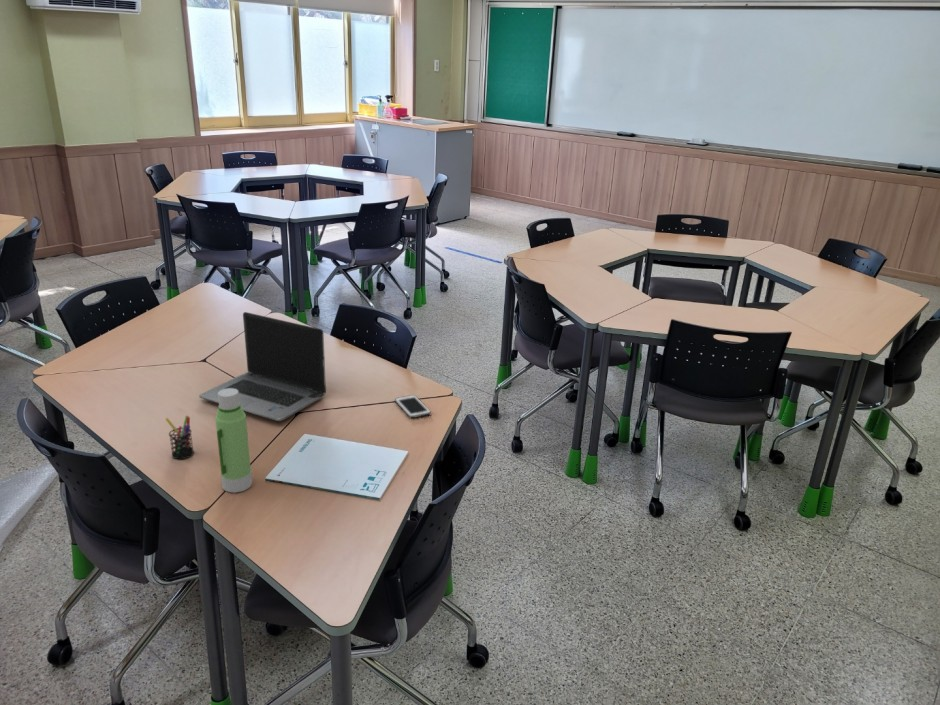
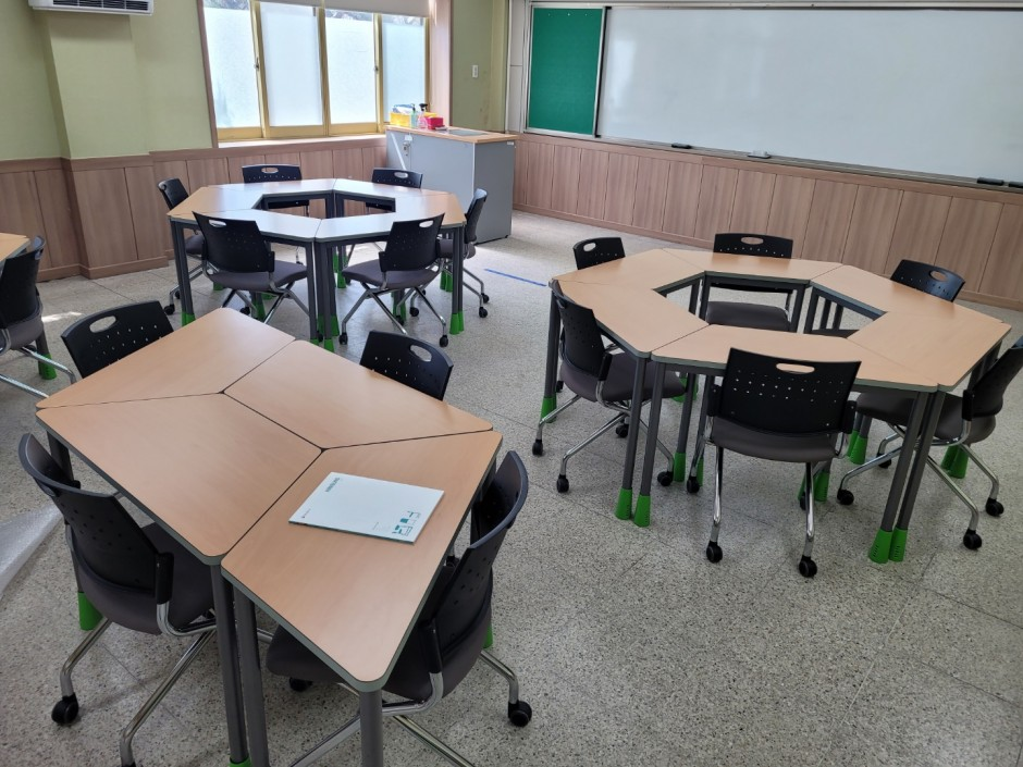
- laptop computer [198,311,327,422]
- pen holder [164,415,195,460]
- water bottle [214,388,253,494]
- cell phone [394,394,432,419]
